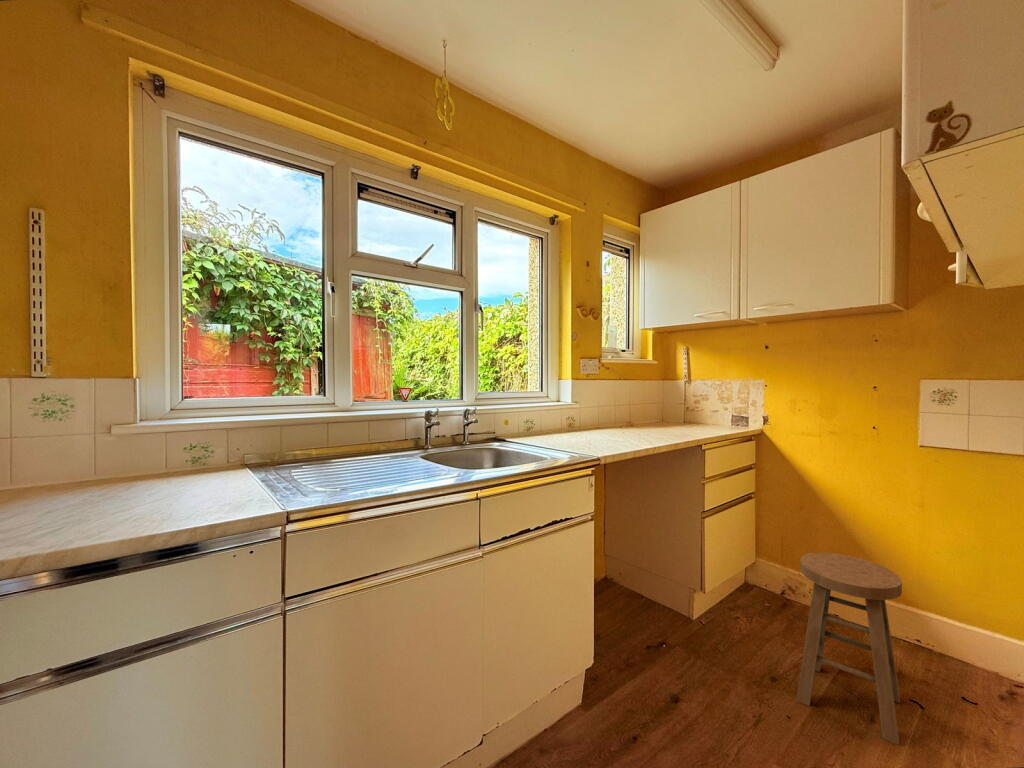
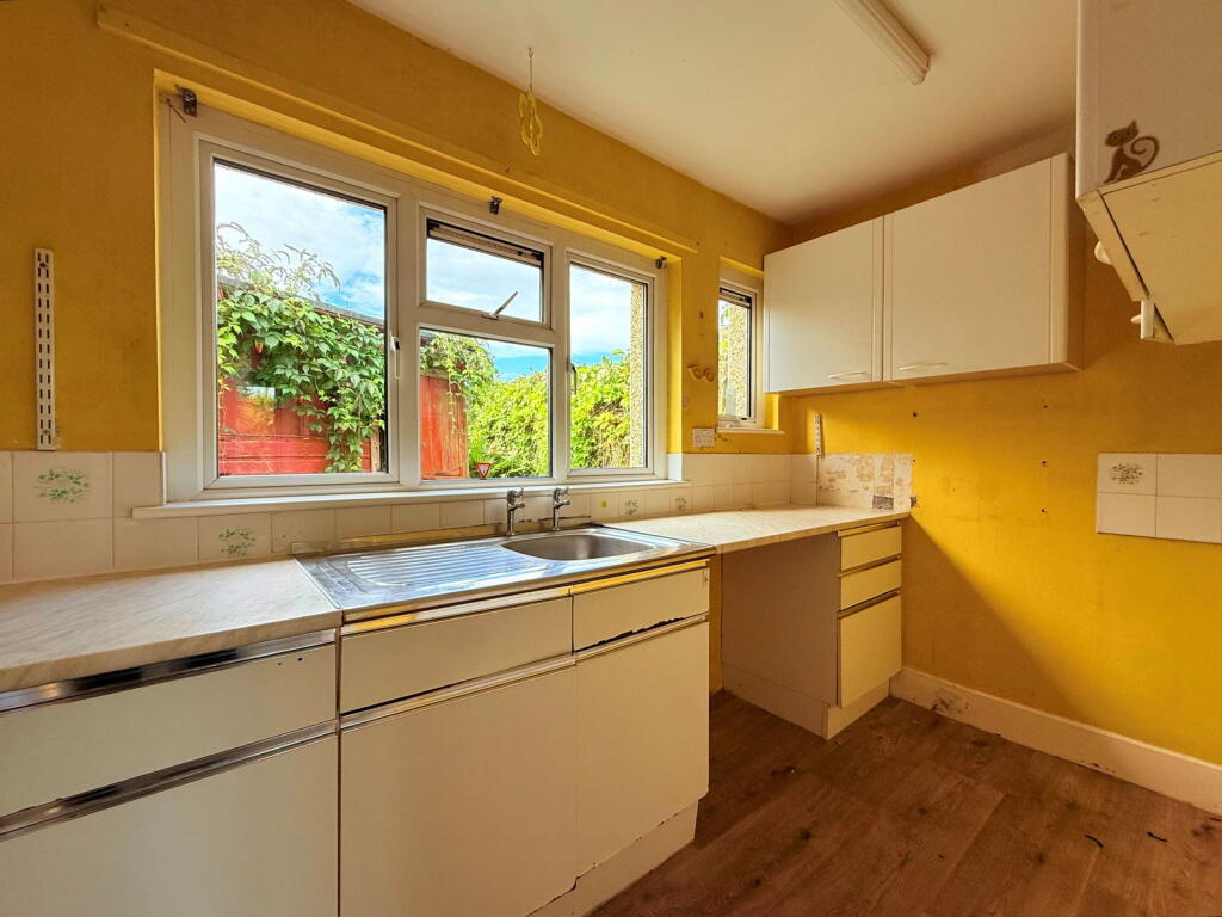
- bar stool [796,552,903,746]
